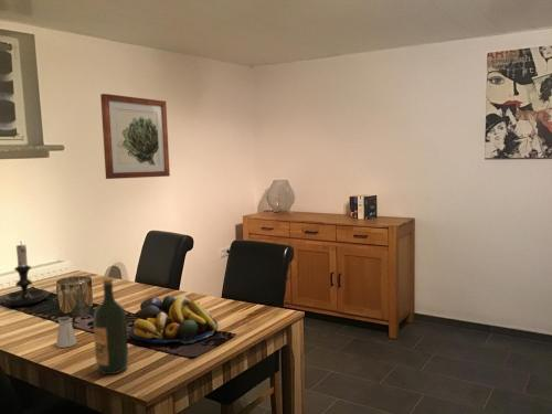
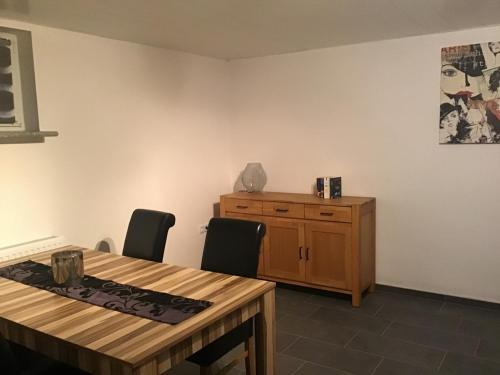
- wall art [99,93,171,180]
- fruit bowl [128,295,219,344]
- saltshaker [55,316,78,349]
- wine bottle [93,277,129,375]
- candle holder [0,240,51,307]
